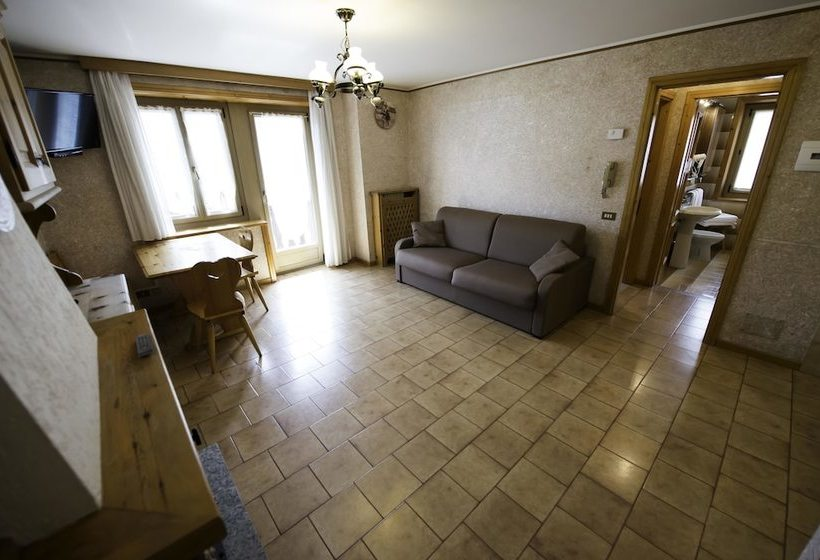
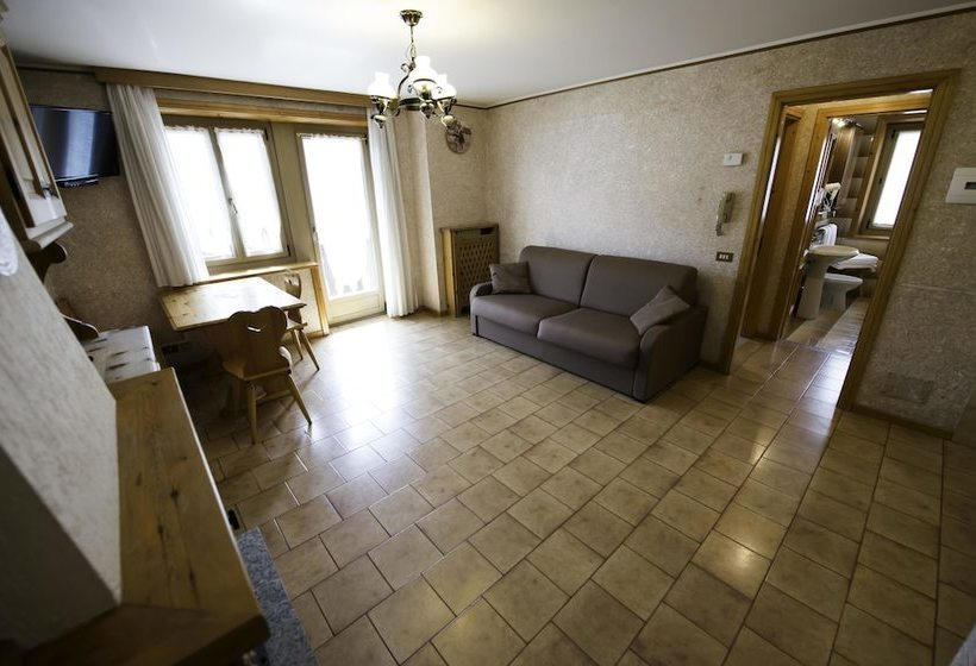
- remote control [134,333,155,358]
